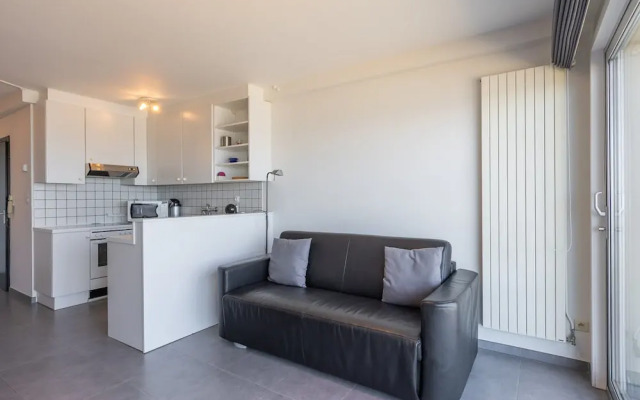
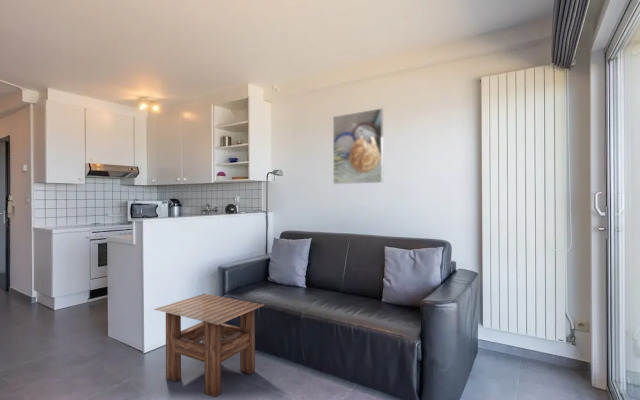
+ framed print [332,107,384,185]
+ side table [152,293,265,398]
